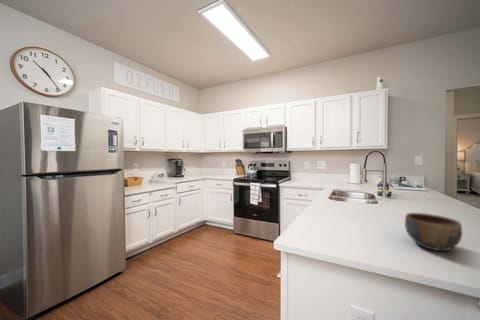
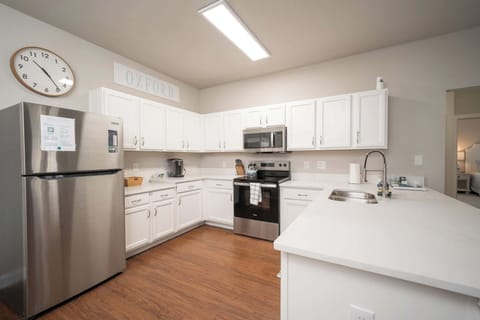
- bowl [404,212,463,252]
